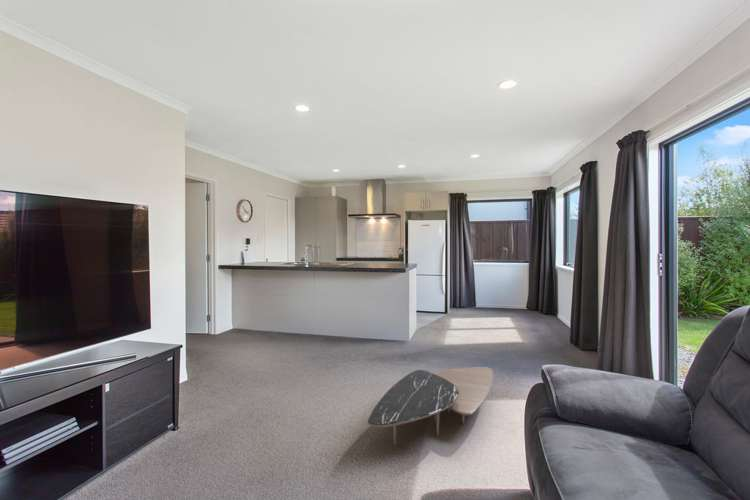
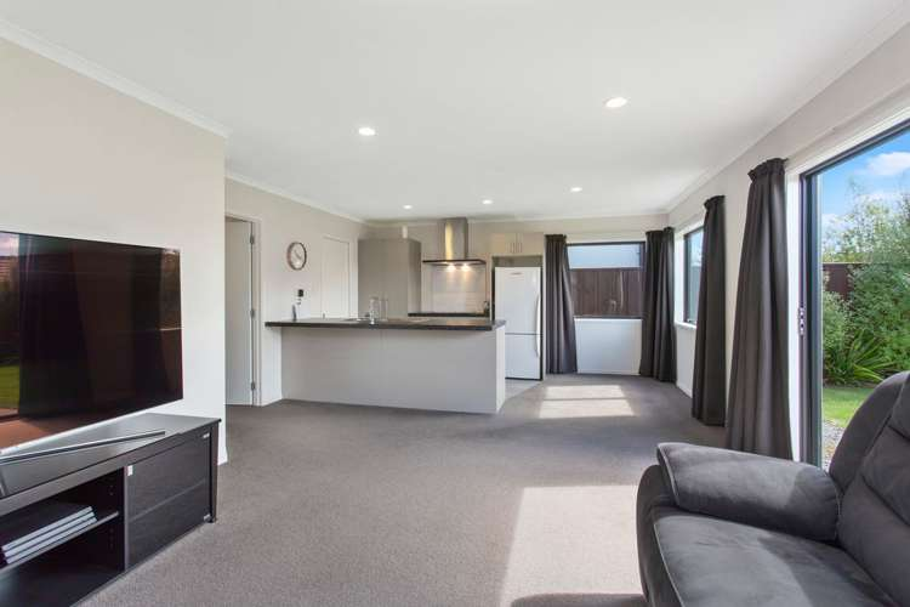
- coffee table [367,366,494,447]
